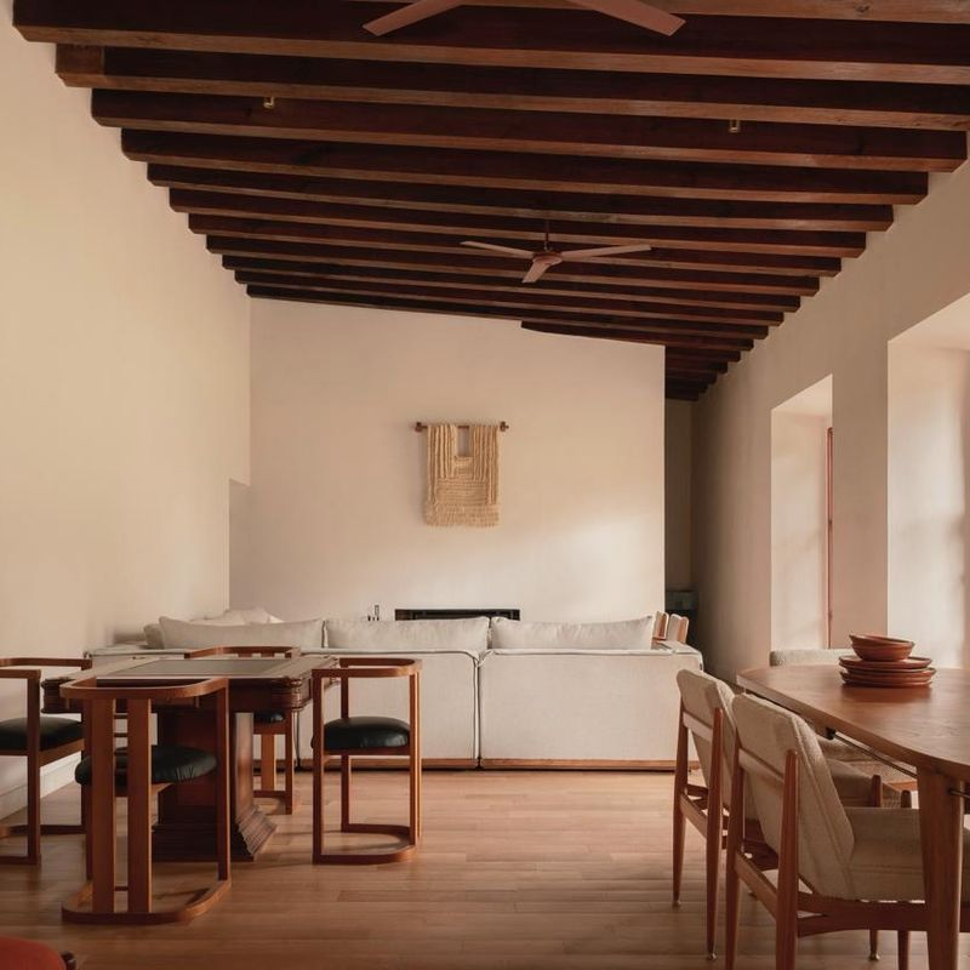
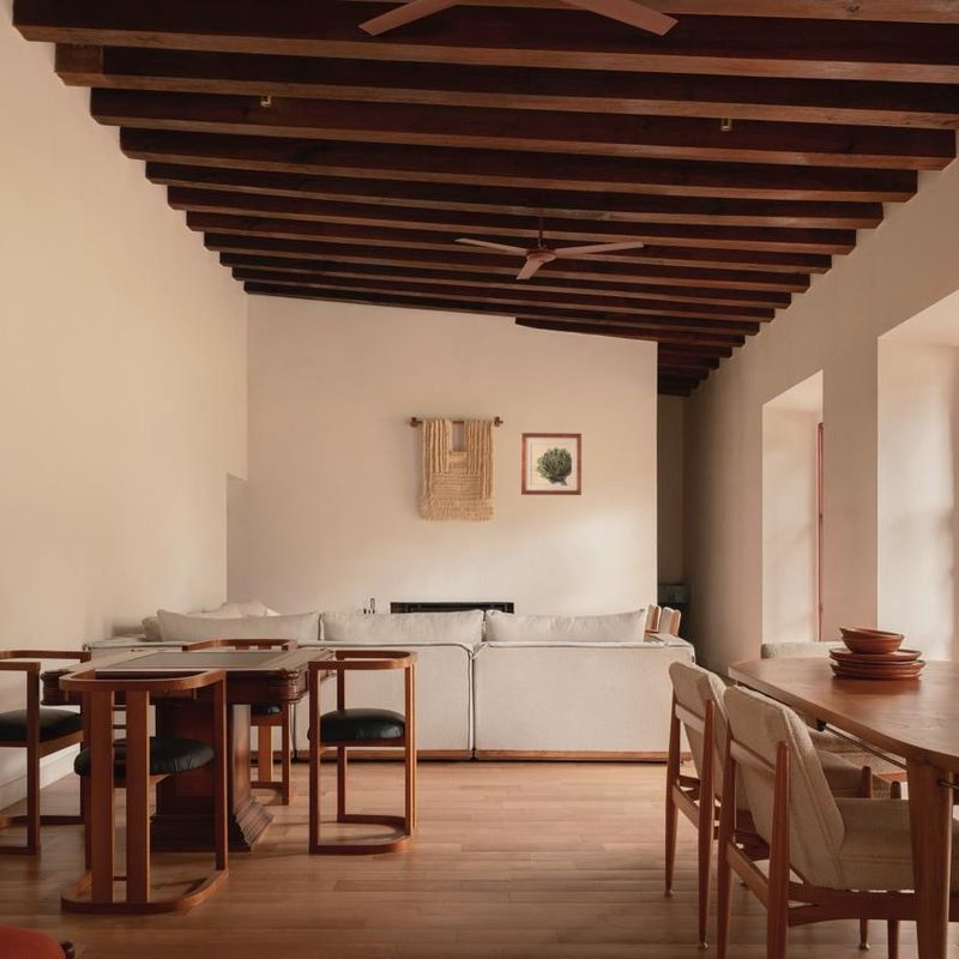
+ wall art [520,432,583,496]
